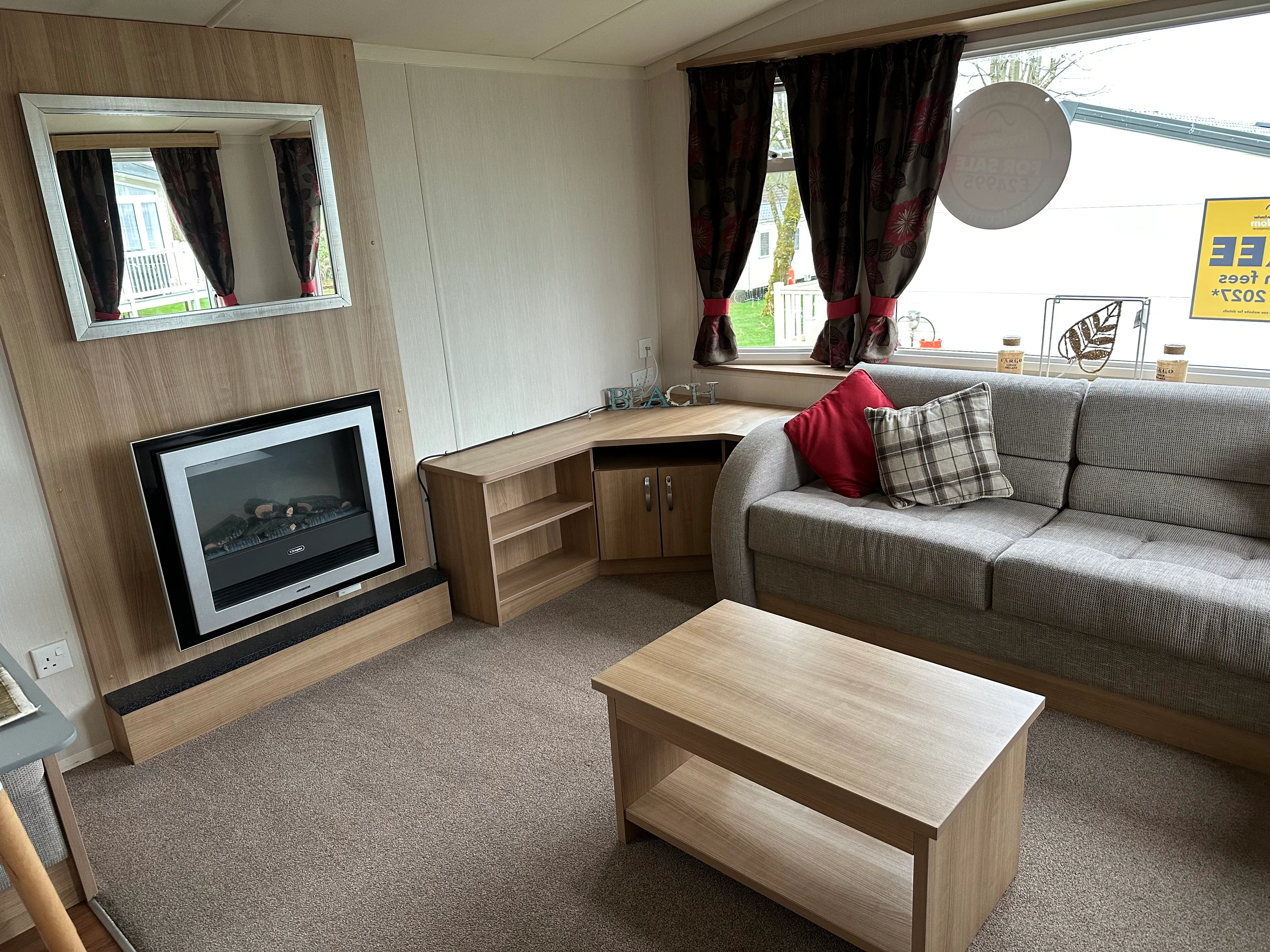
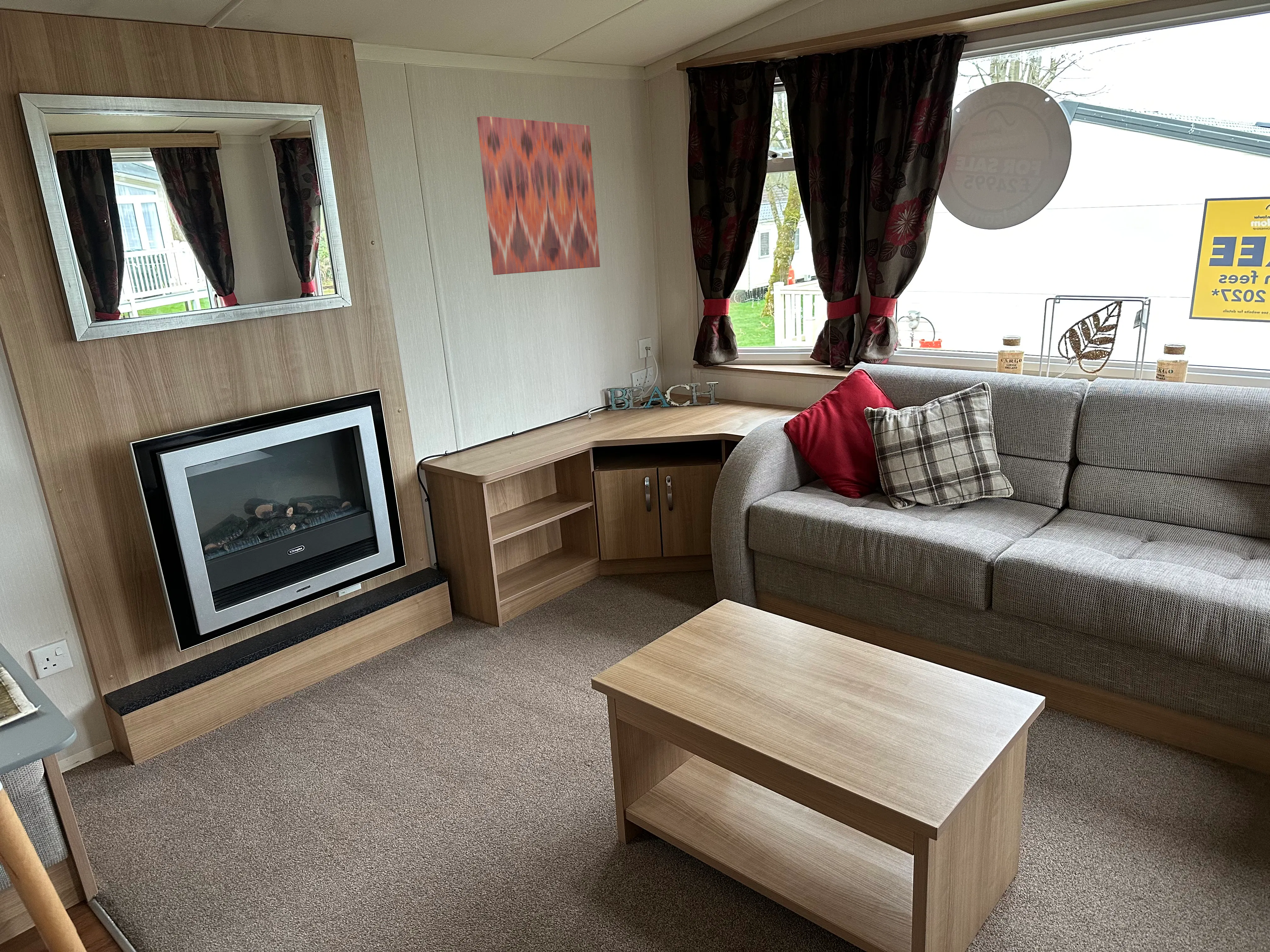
+ wall art [477,116,600,275]
